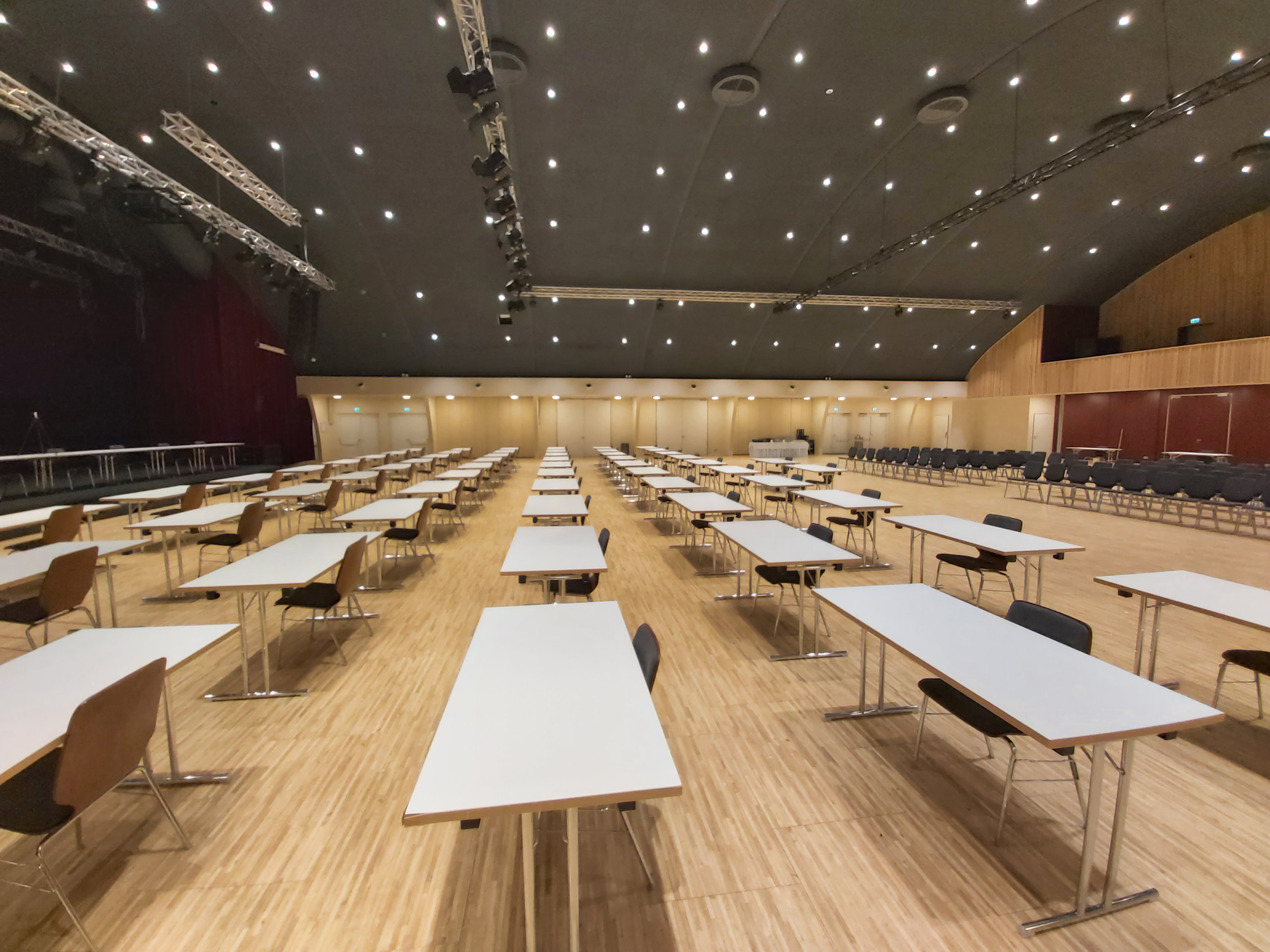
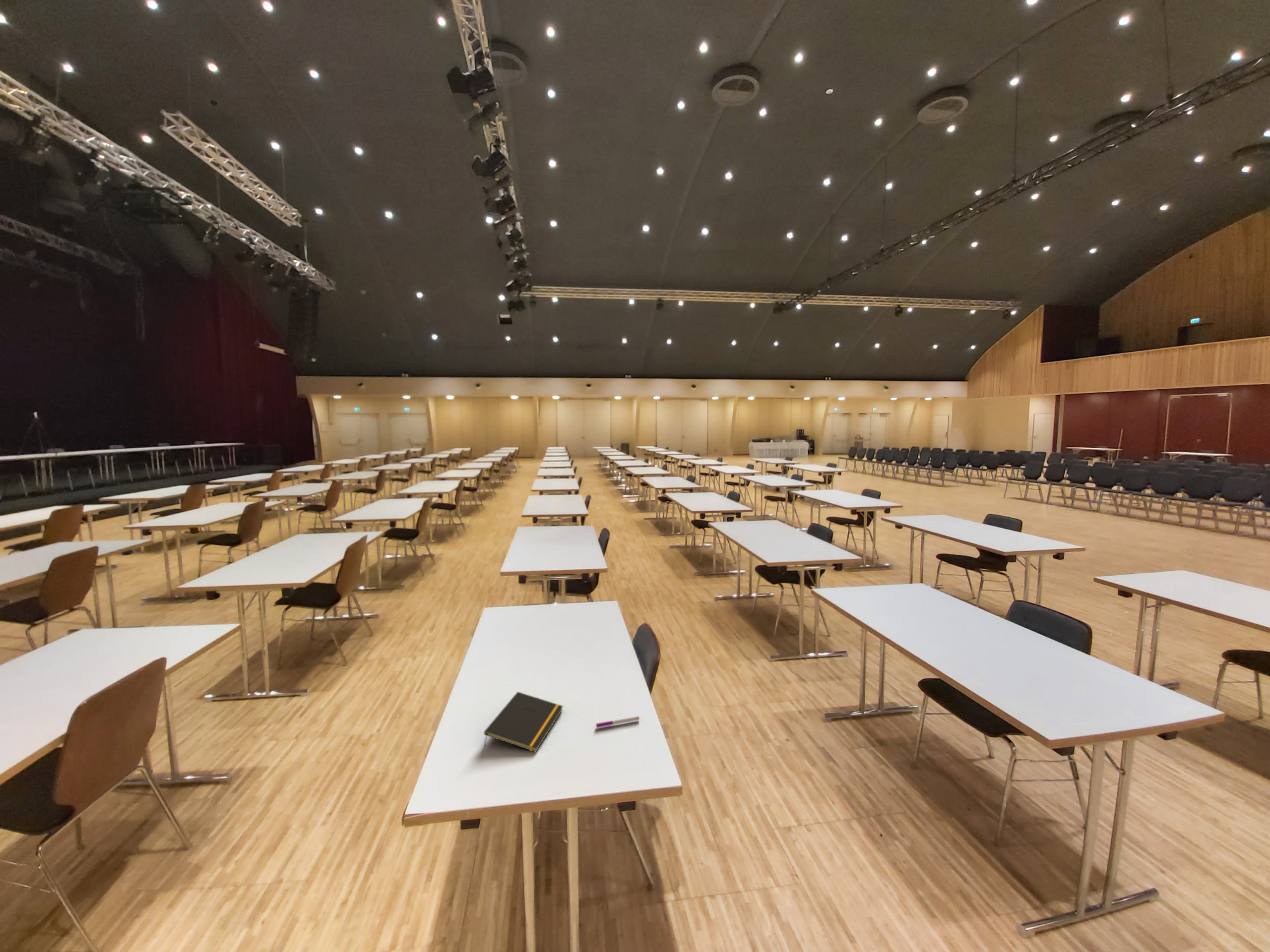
+ pen [595,716,639,728]
+ notepad [483,691,564,753]
